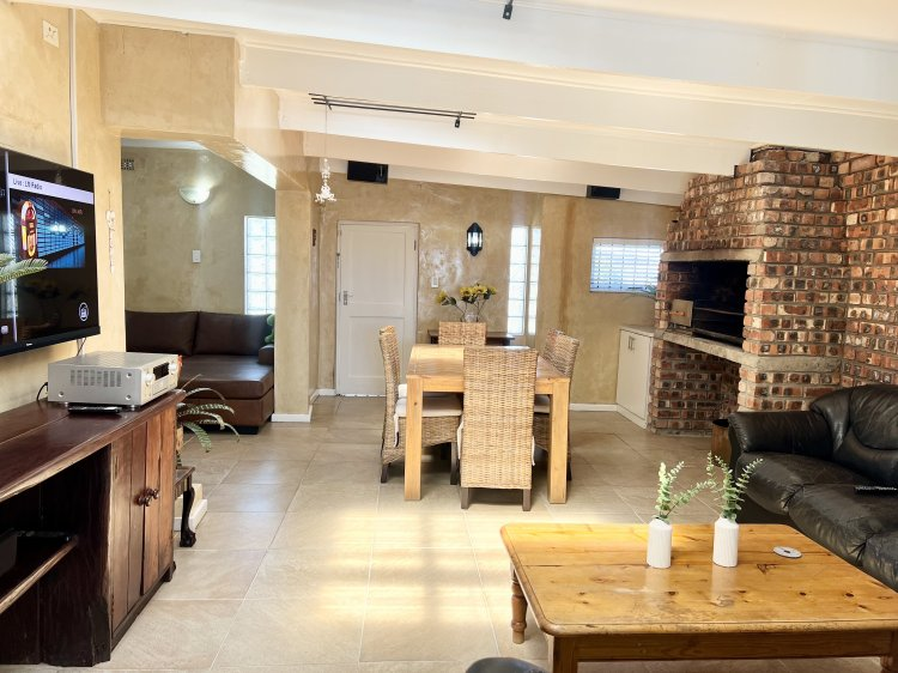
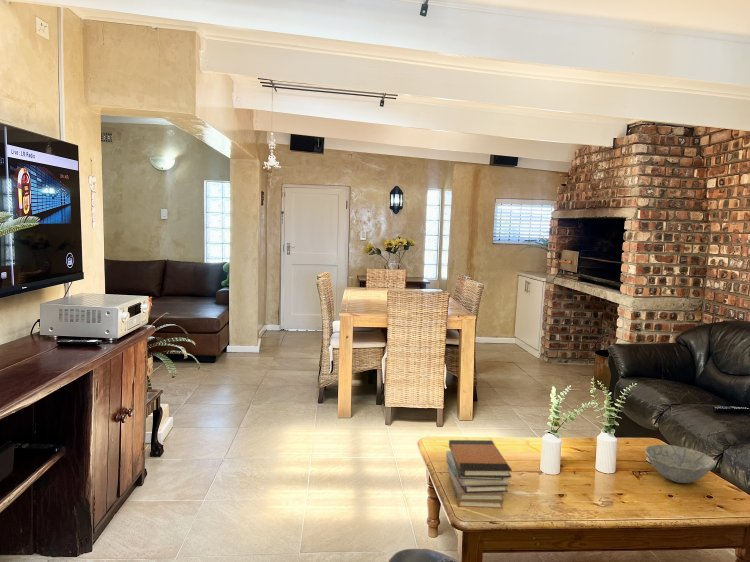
+ book stack [445,439,513,510]
+ bowl [644,444,717,484]
